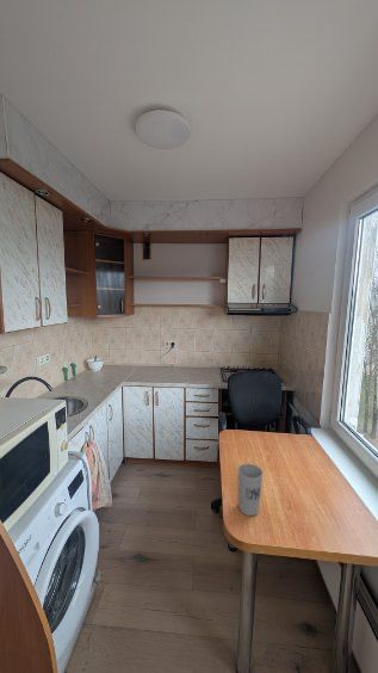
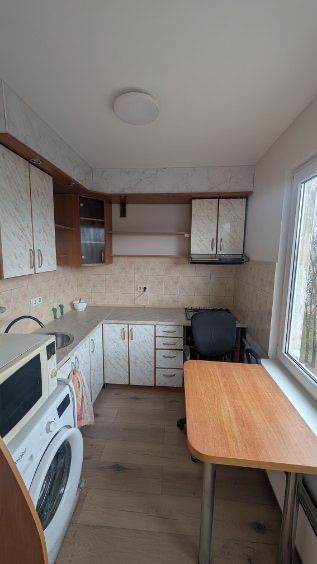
- cup [236,463,265,517]
